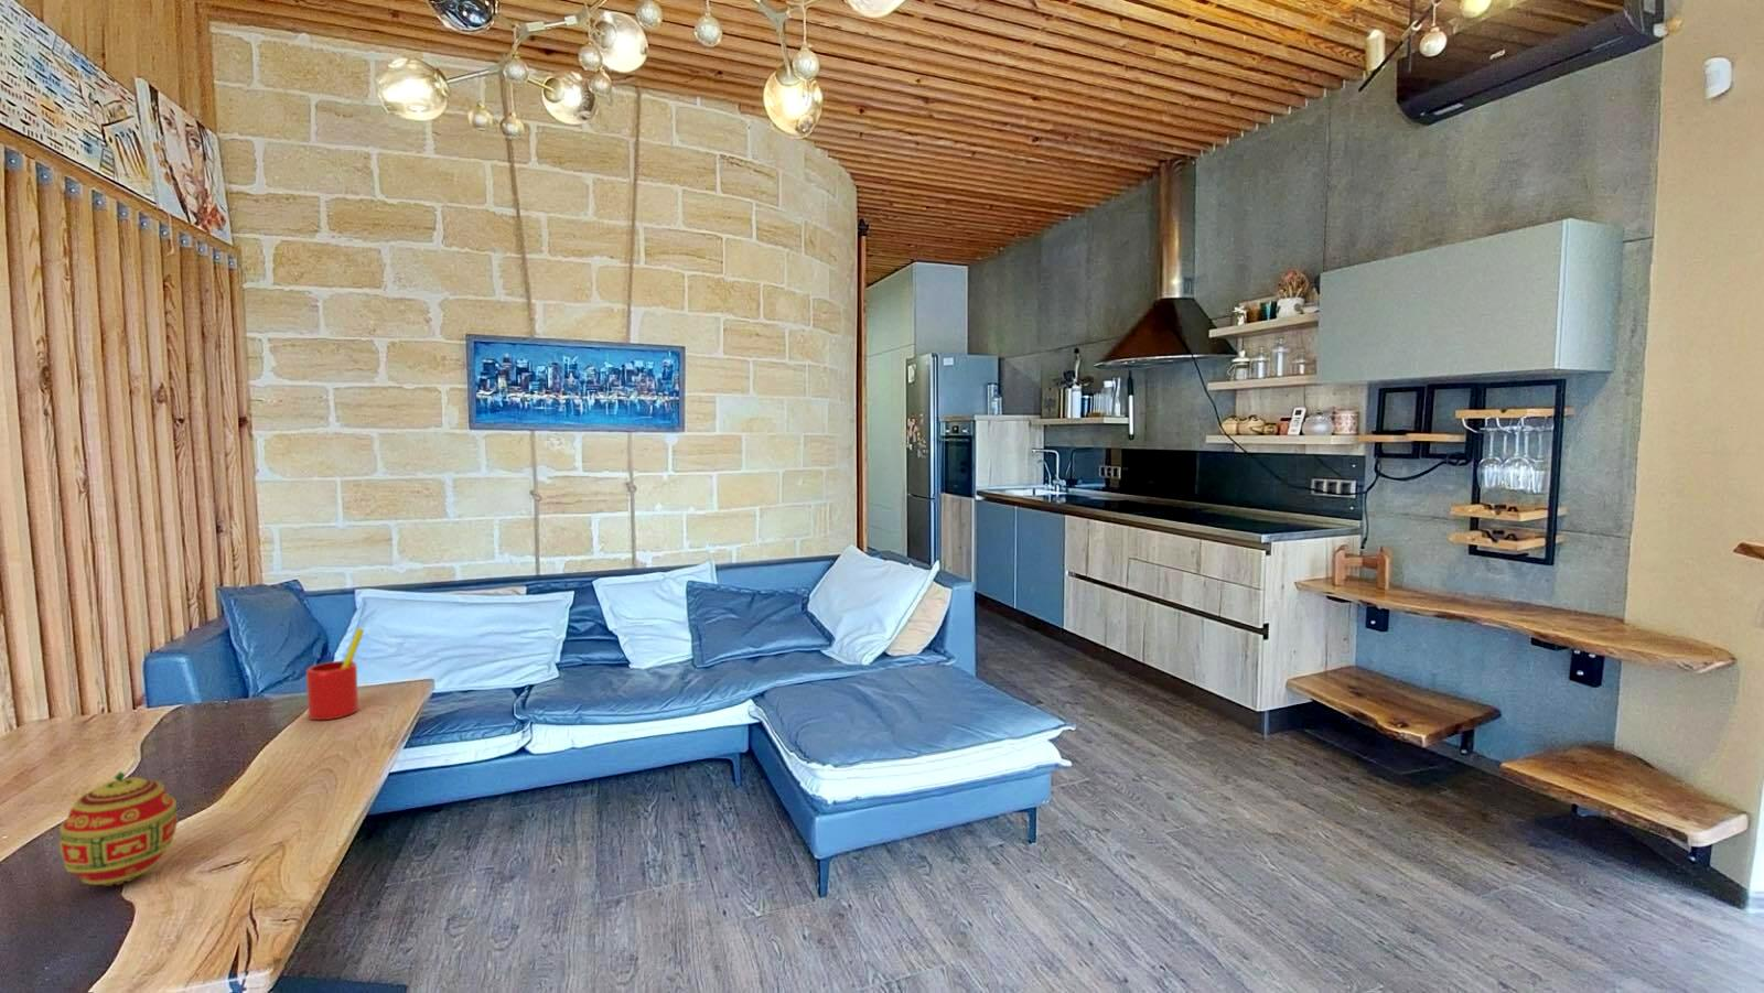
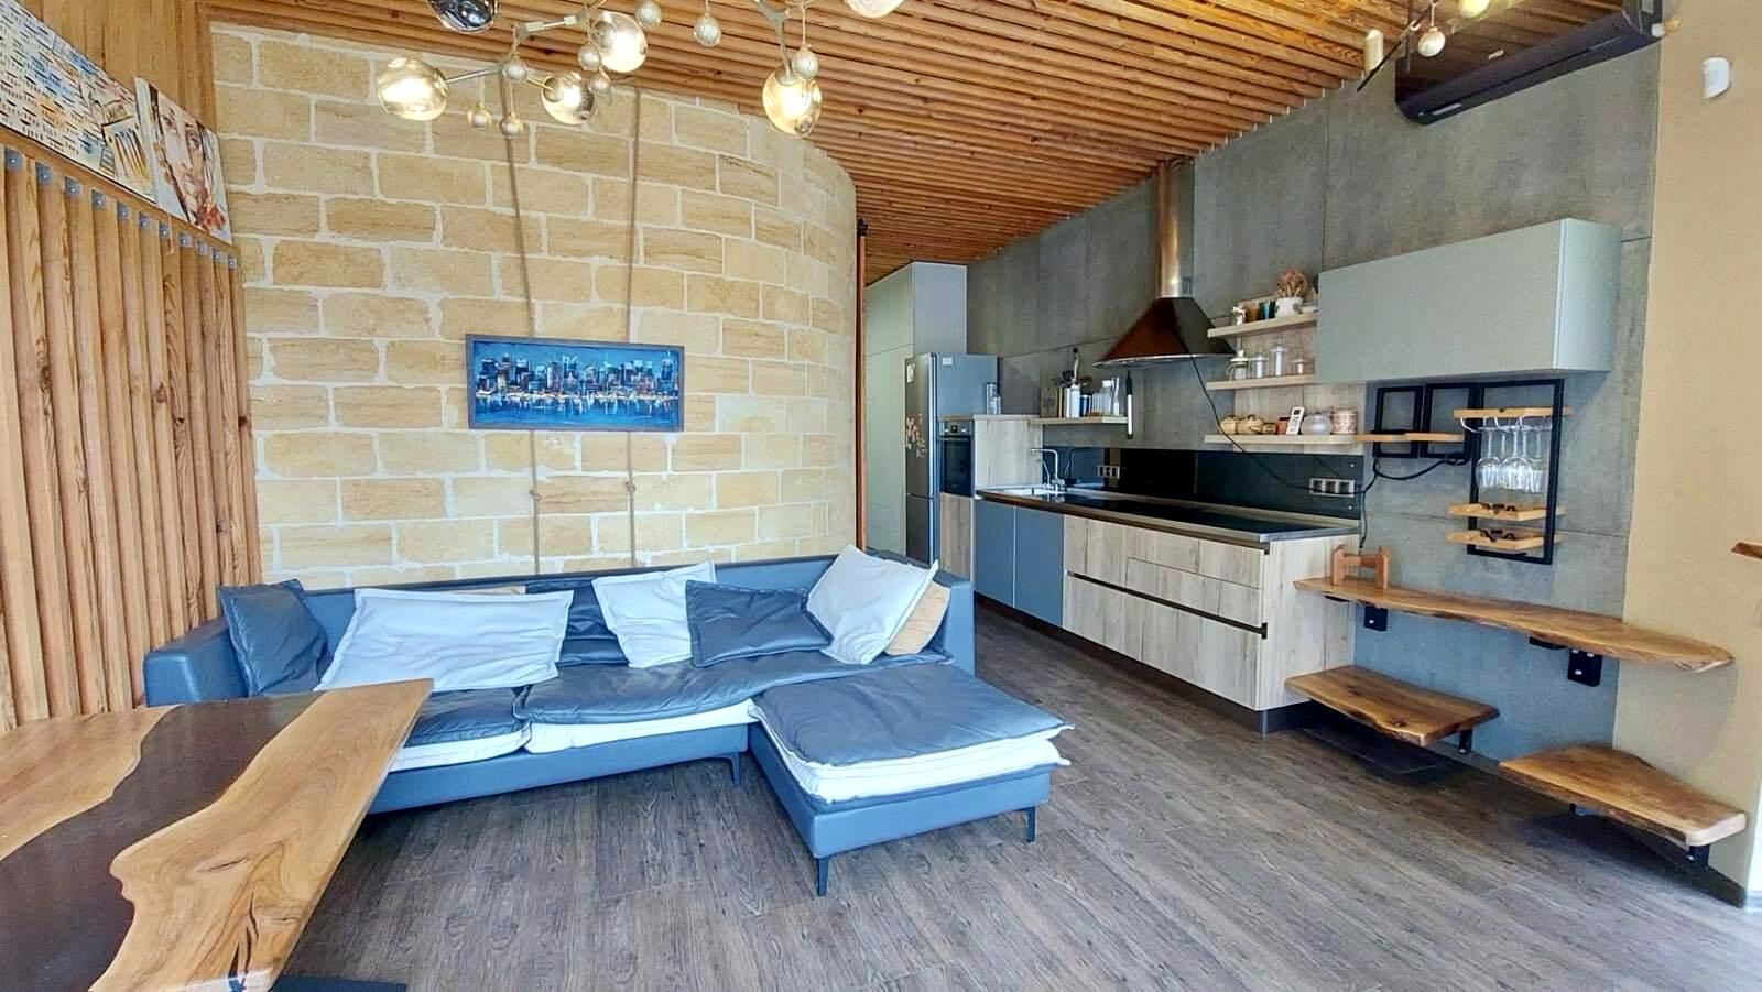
- straw [305,627,366,721]
- decorative egg [58,770,178,888]
